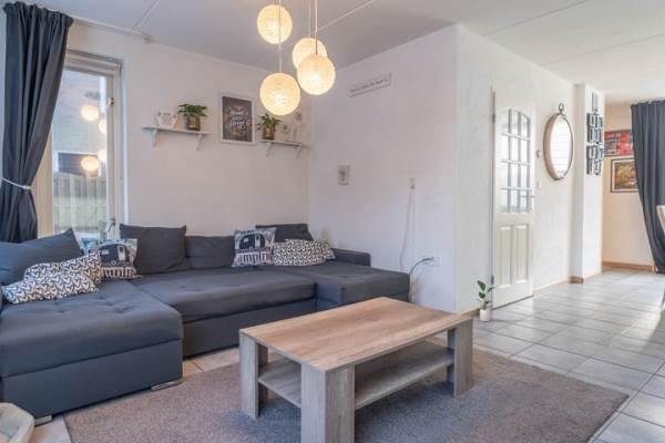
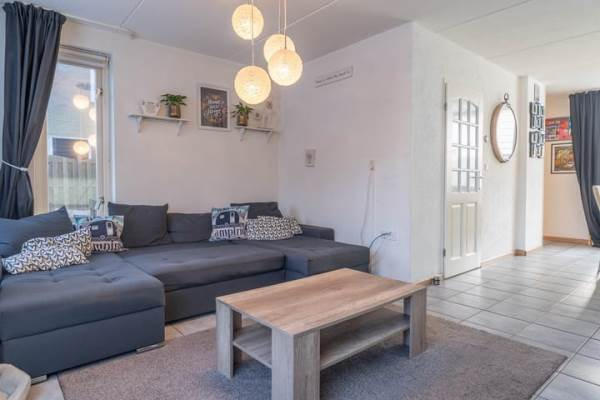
- potted plant [477,279,497,322]
